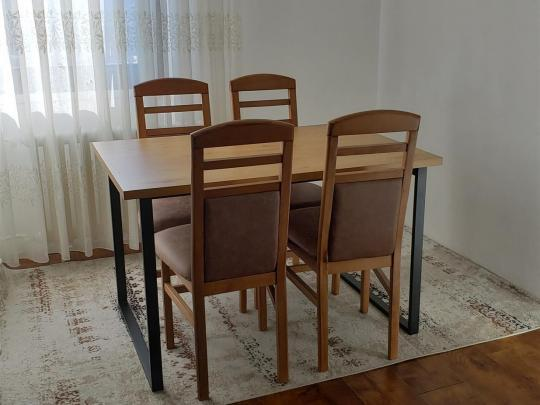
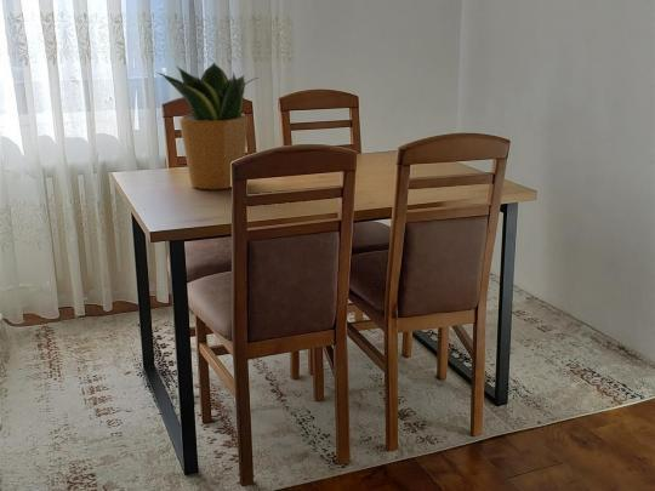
+ potted plant [156,61,260,190]
